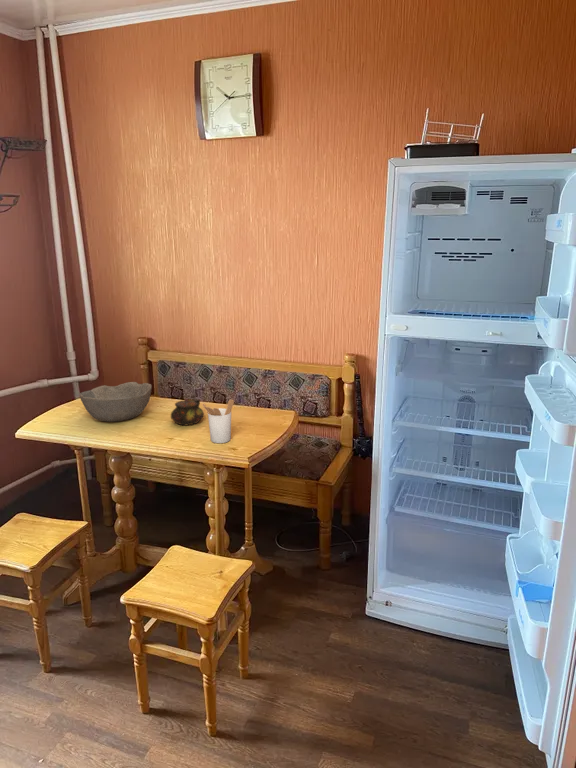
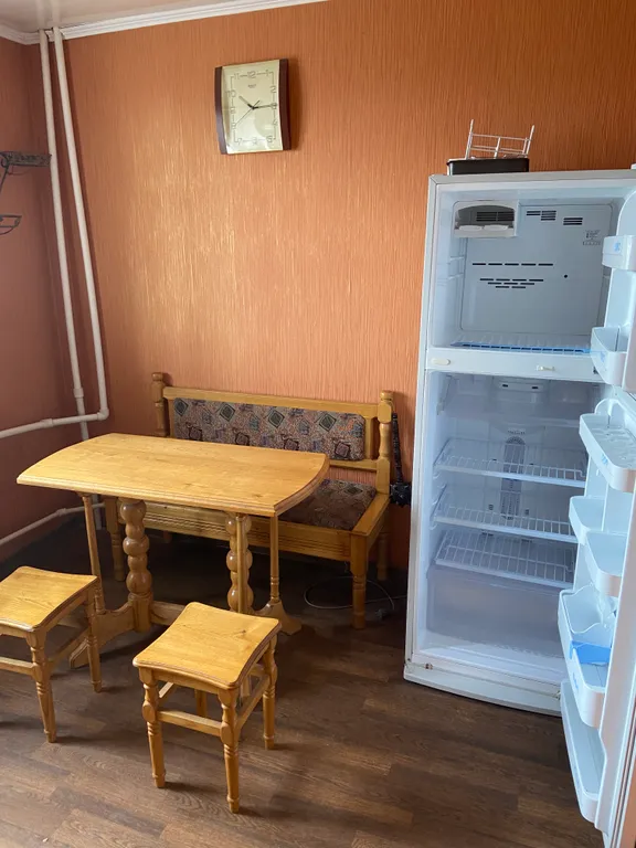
- bowl [78,381,153,423]
- utensil holder [201,399,235,444]
- teapot [170,397,205,426]
